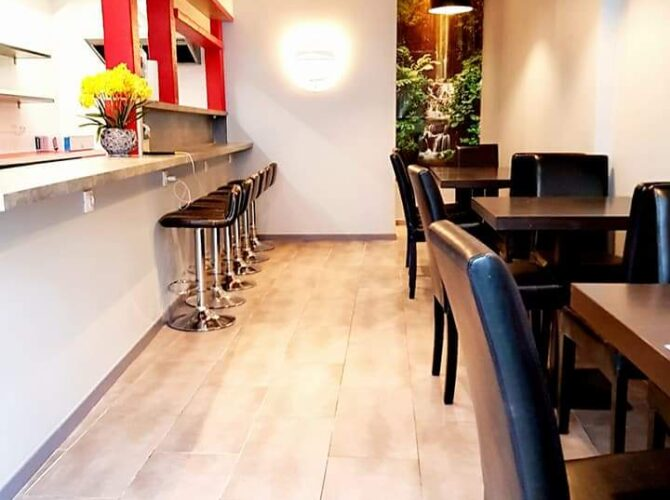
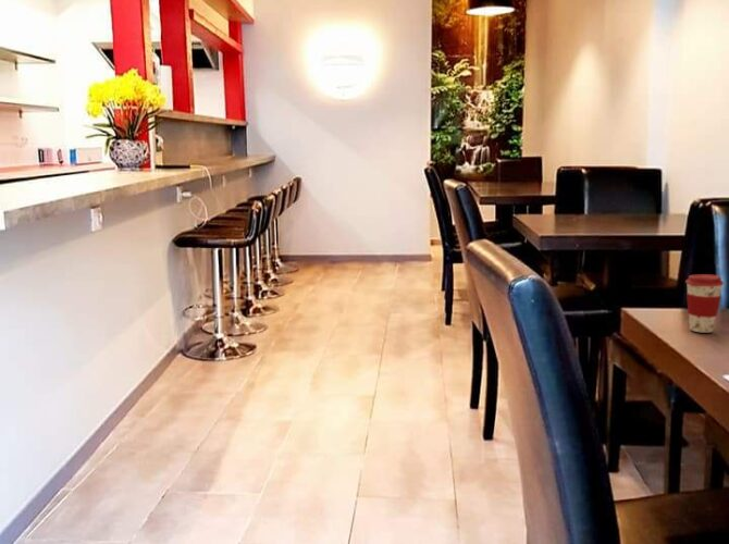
+ coffee cup [684,273,725,334]
